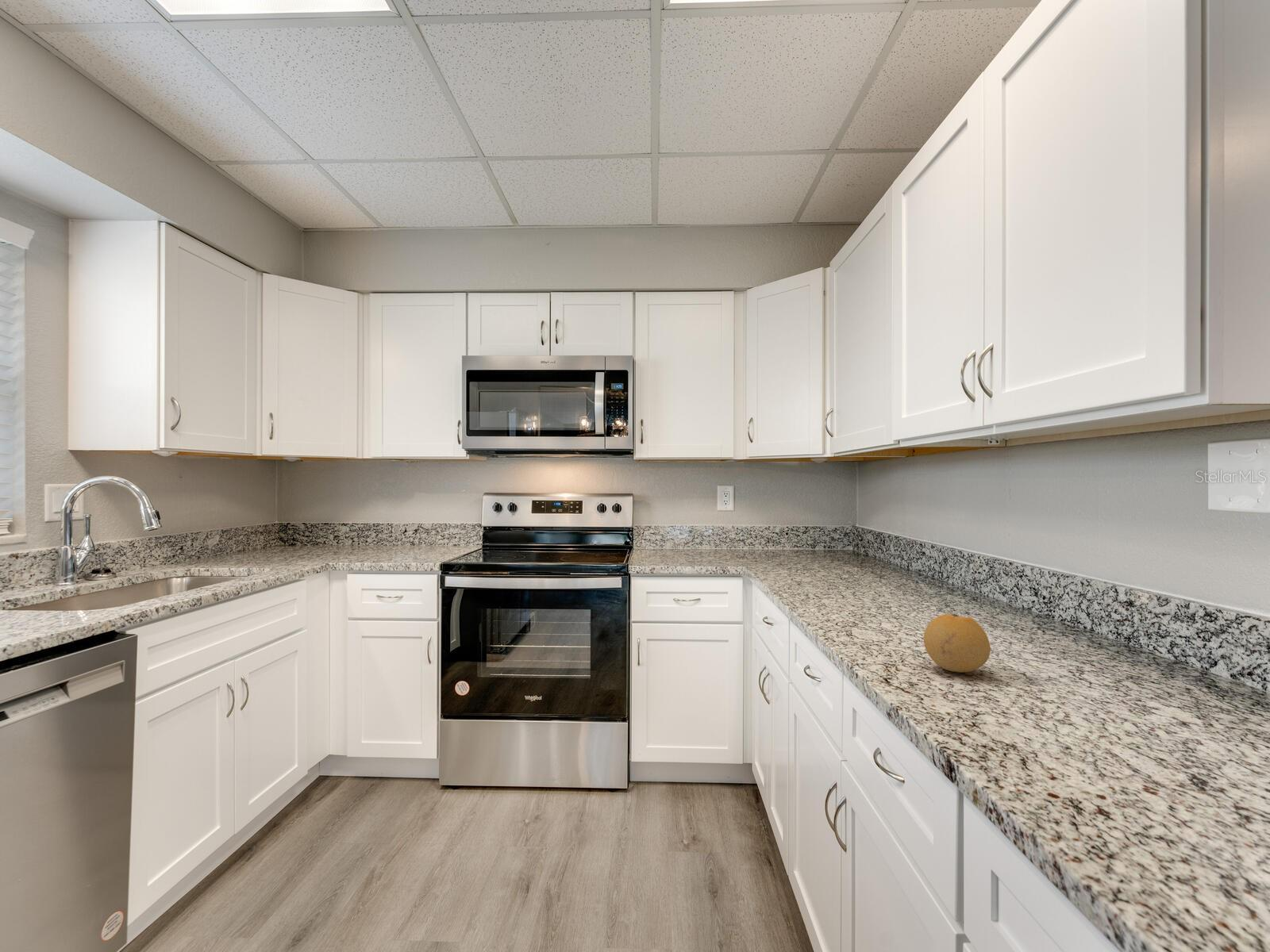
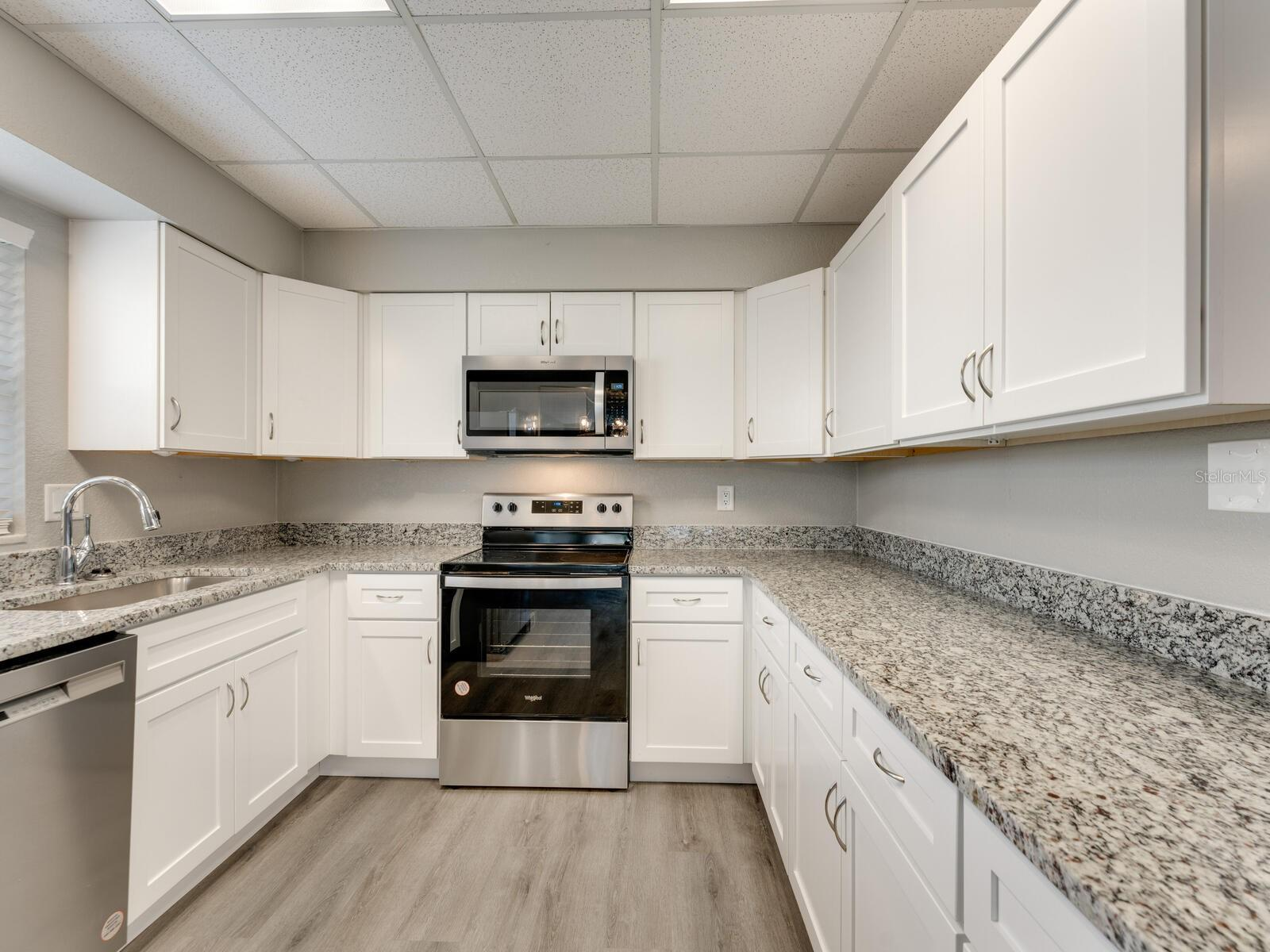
- fruit [923,613,991,673]
